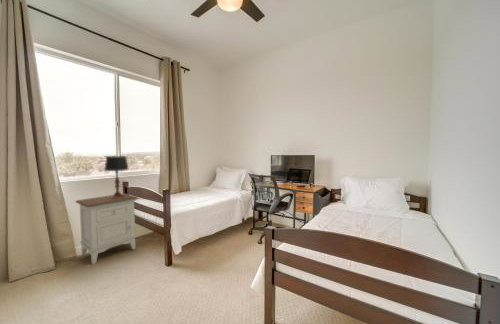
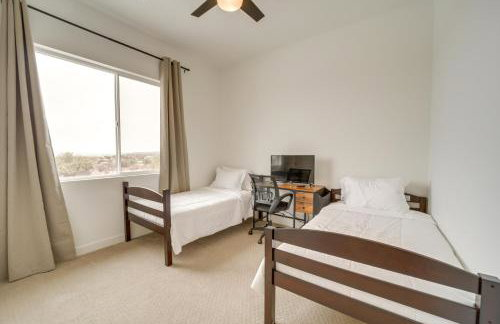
- table lamp [103,155,130,198]
- nightstand [74,193,140,265]
